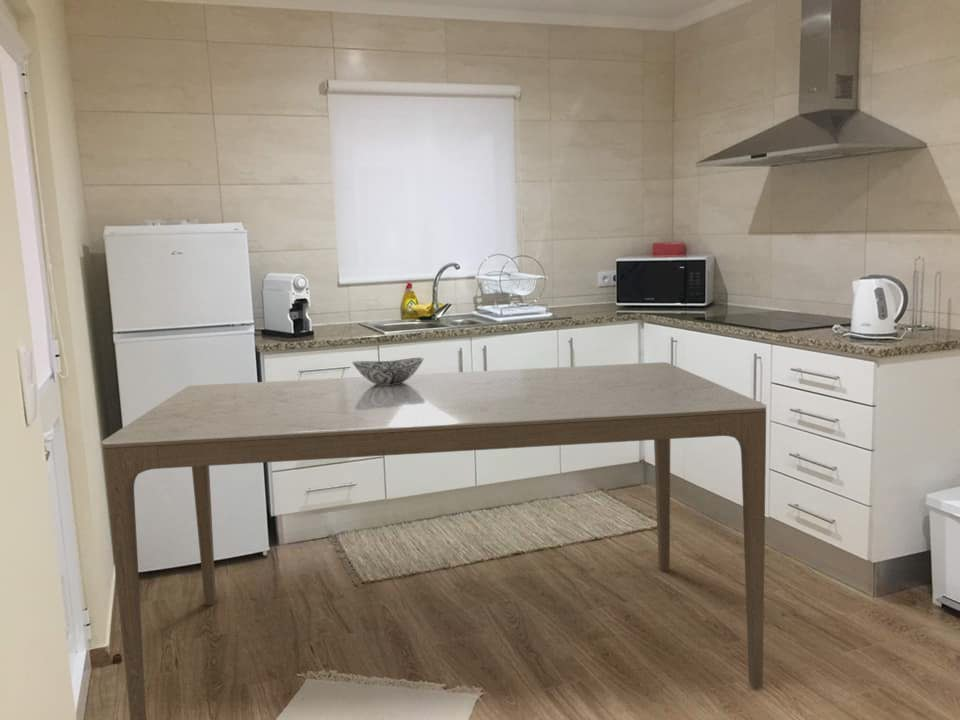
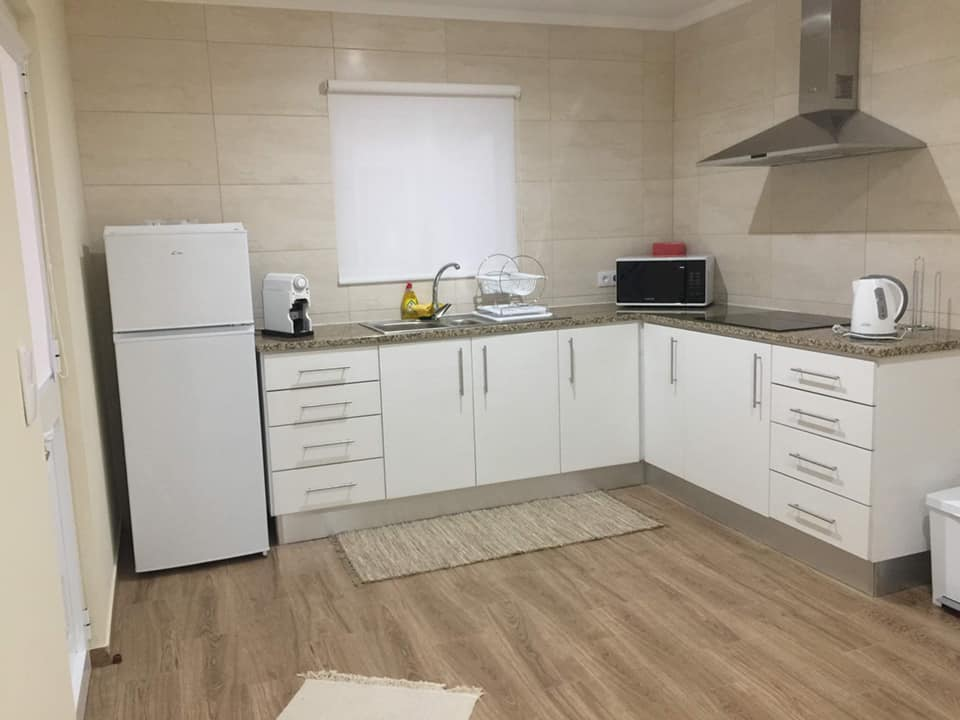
- dining table [101,361,767,720]
- decorative bowl [351,356,424,385]
